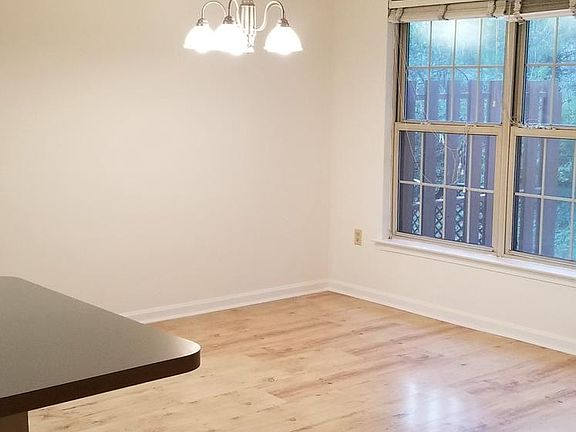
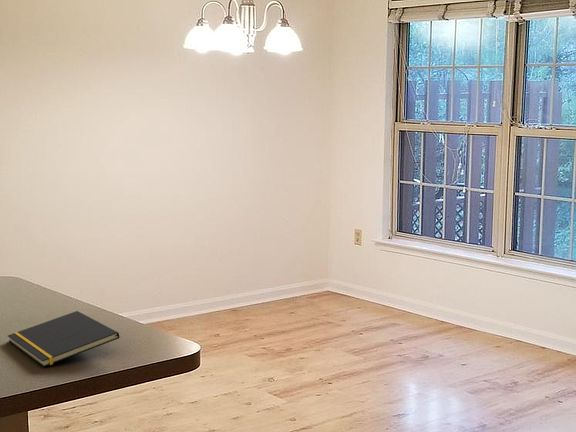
+ notepad [7,310,120,368]
